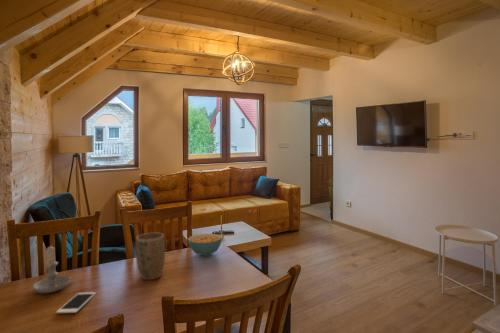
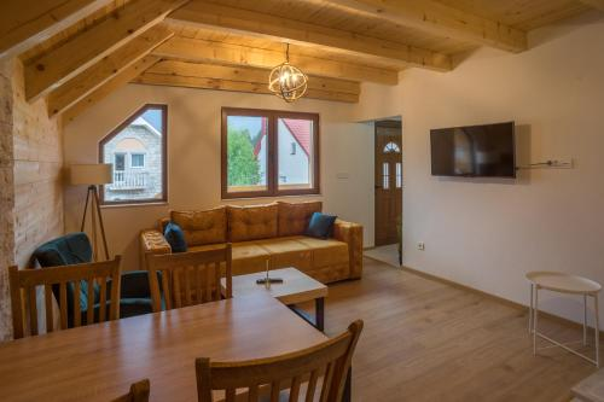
- plant pot [135,232,166,281]
- cereal bowl [187,233,223,257]
- candle [32,244,72,294]
- cell phone [55,291,97,314]
